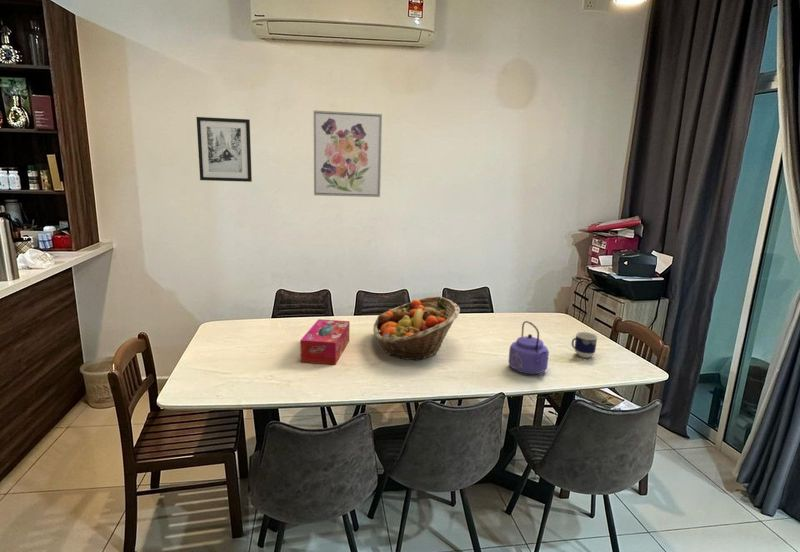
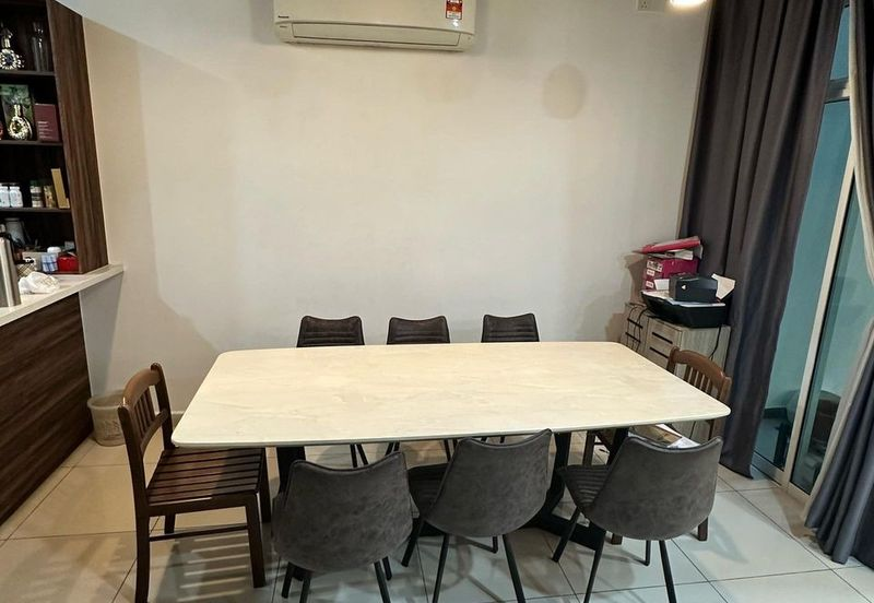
- cup [571,331,599,359]
- wall art [313,109,383,198]
- kettle [507,320,550,375]
- wall art [196,116,253,183]
- tissue box [299,318,351,366]
- fruit basket [372,296,461,362]
